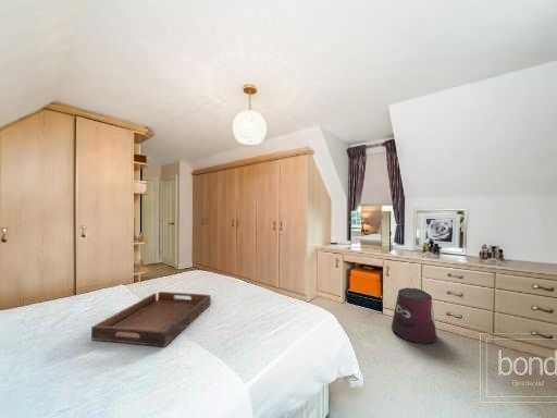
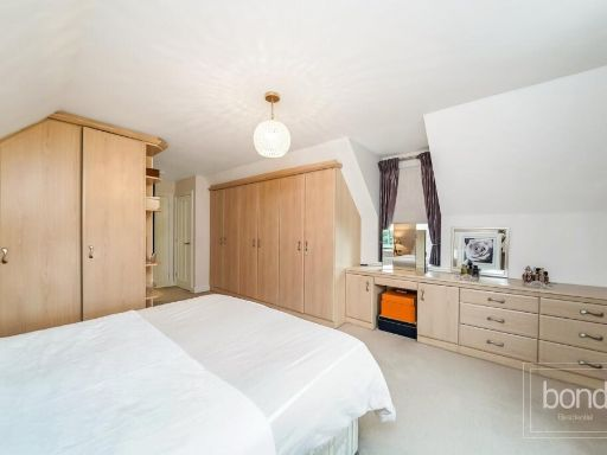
- stool [391,286,437,345]
- serving tray [90,291,212,348]
